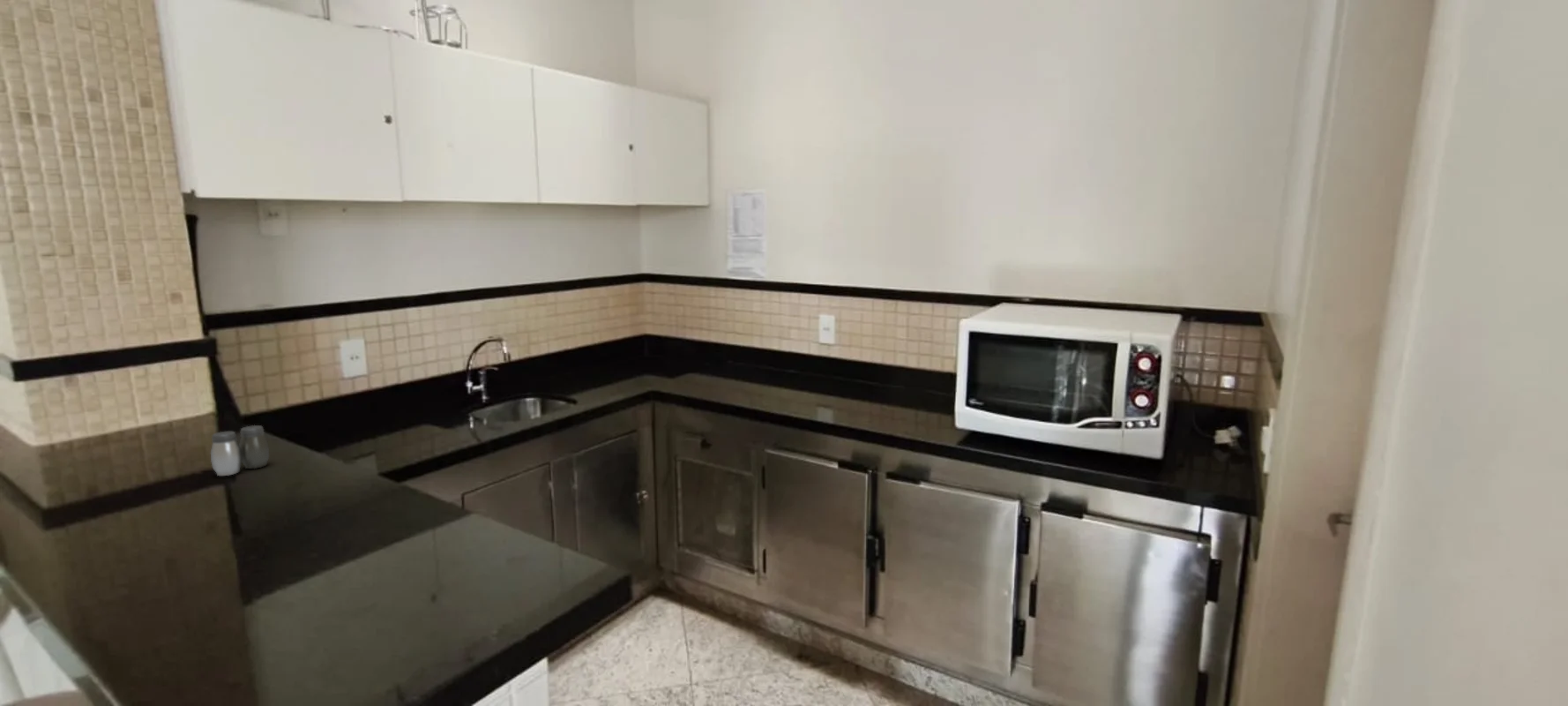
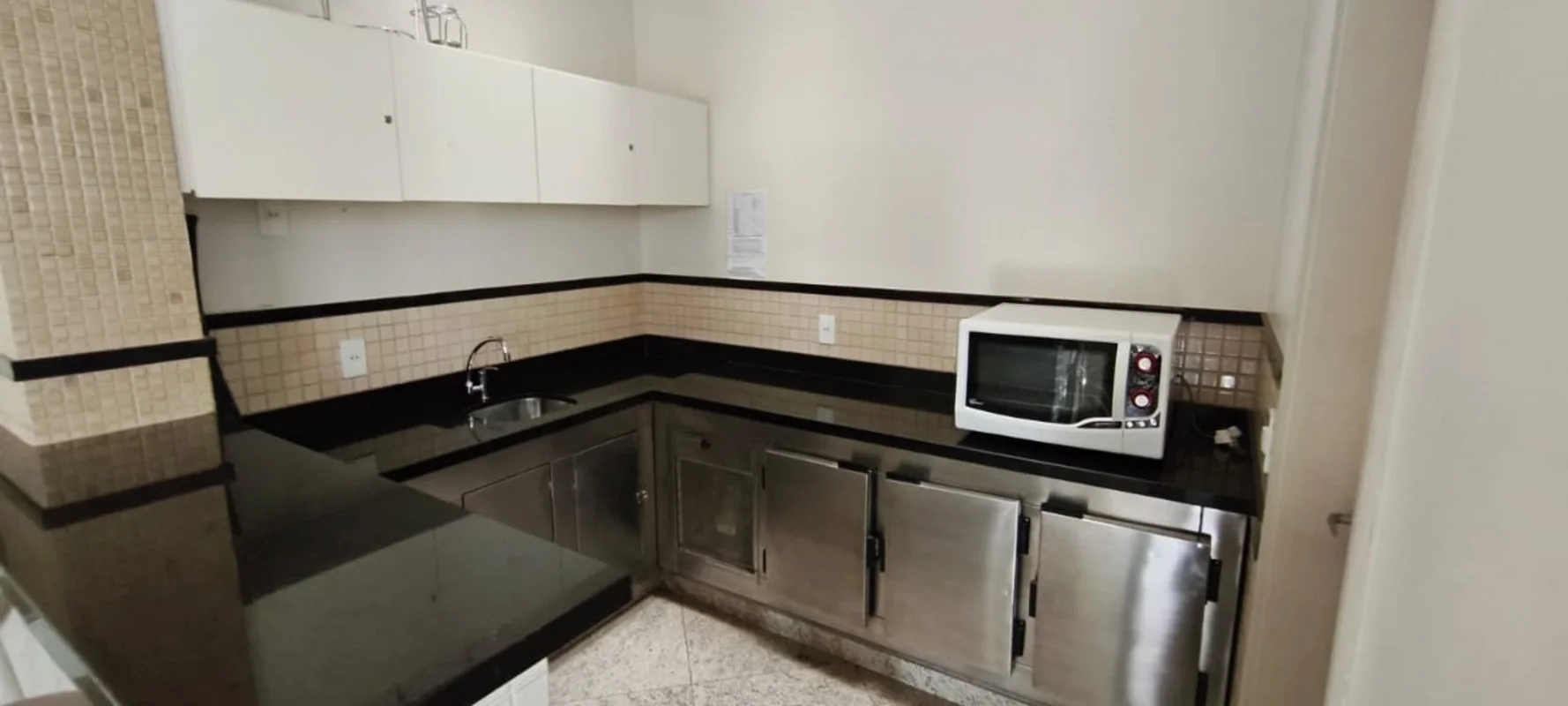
- salt and pepper shaker [210,424,270,477]
